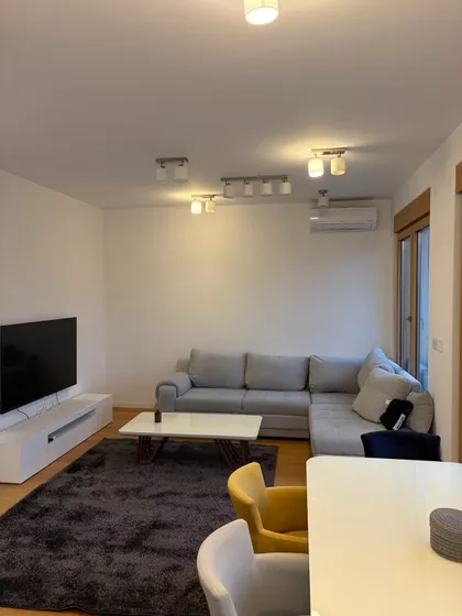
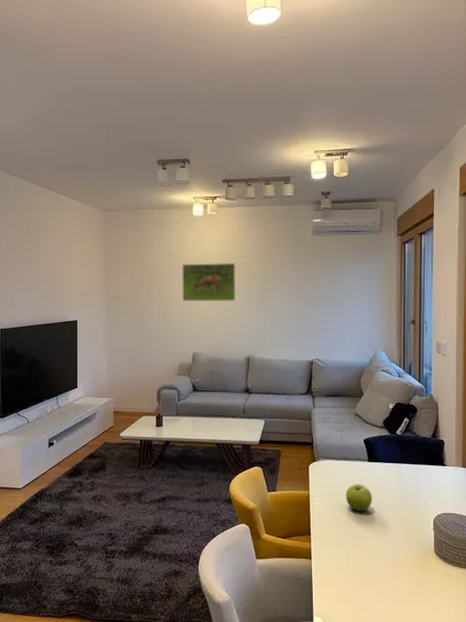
+ fruit [345,483,373,512]
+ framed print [181,262,236,302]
